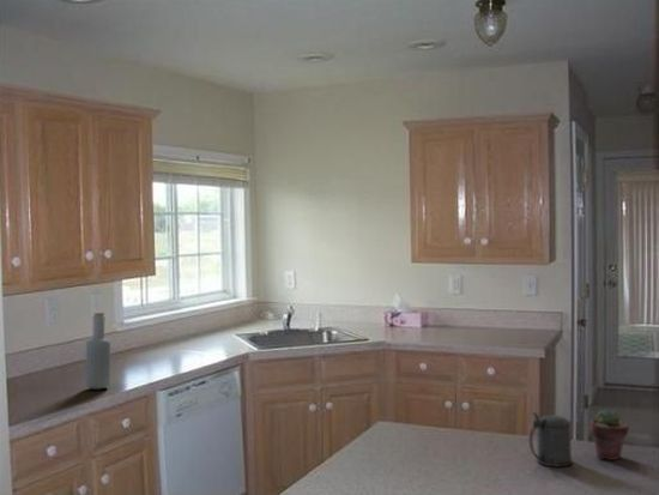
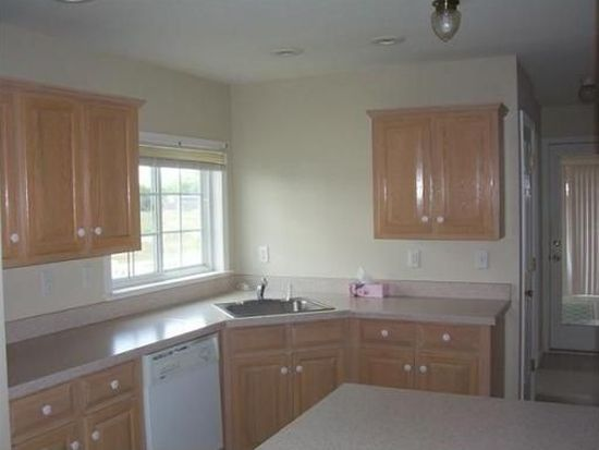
- beer stein [528,411,574,467]
- potted succulent [590,408,630,461]
- bottle [84,312,111,391]
